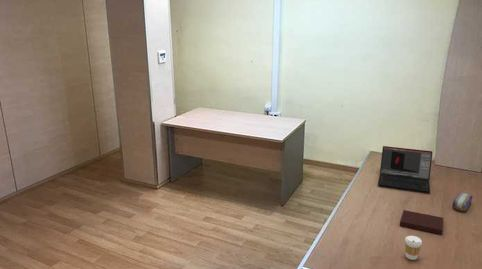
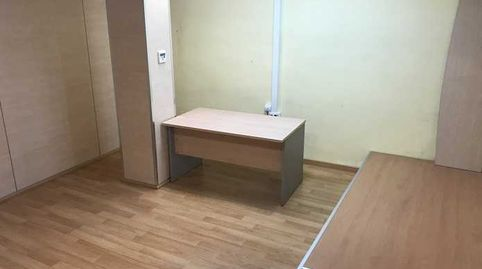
- laptop [377,145,434,194]
- pencil case [451,192,474,212]
- coffee cup [404,235,423,261]
- notebook [399,209,444,235]
